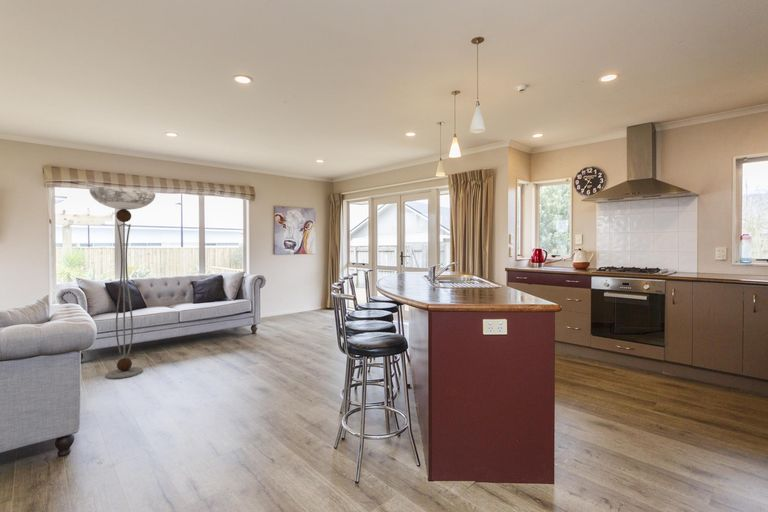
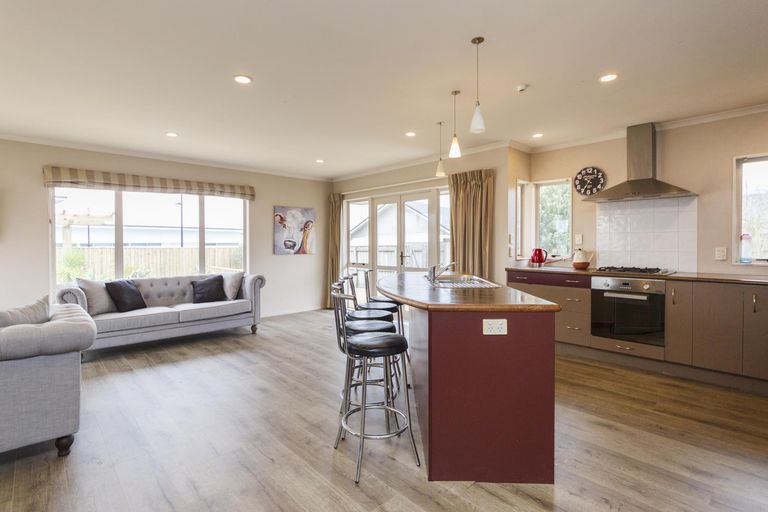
- floor lamp [88,186,156,380]
